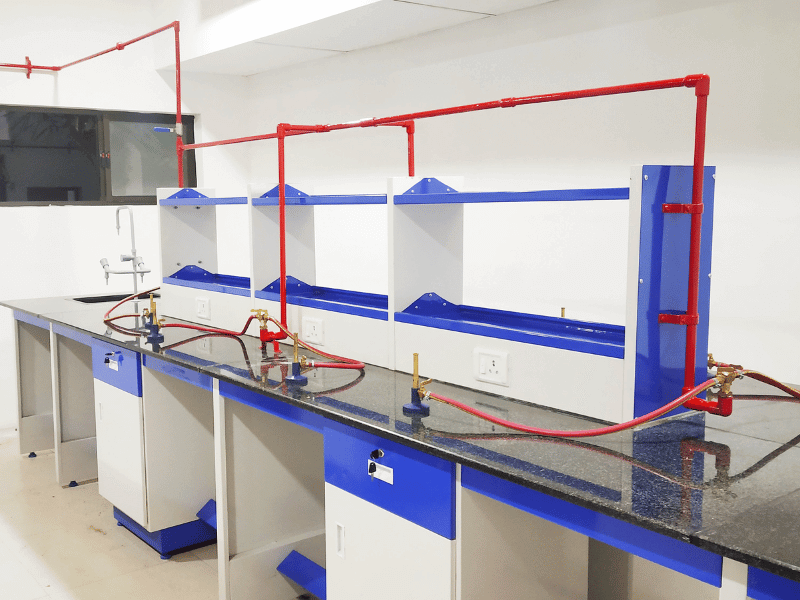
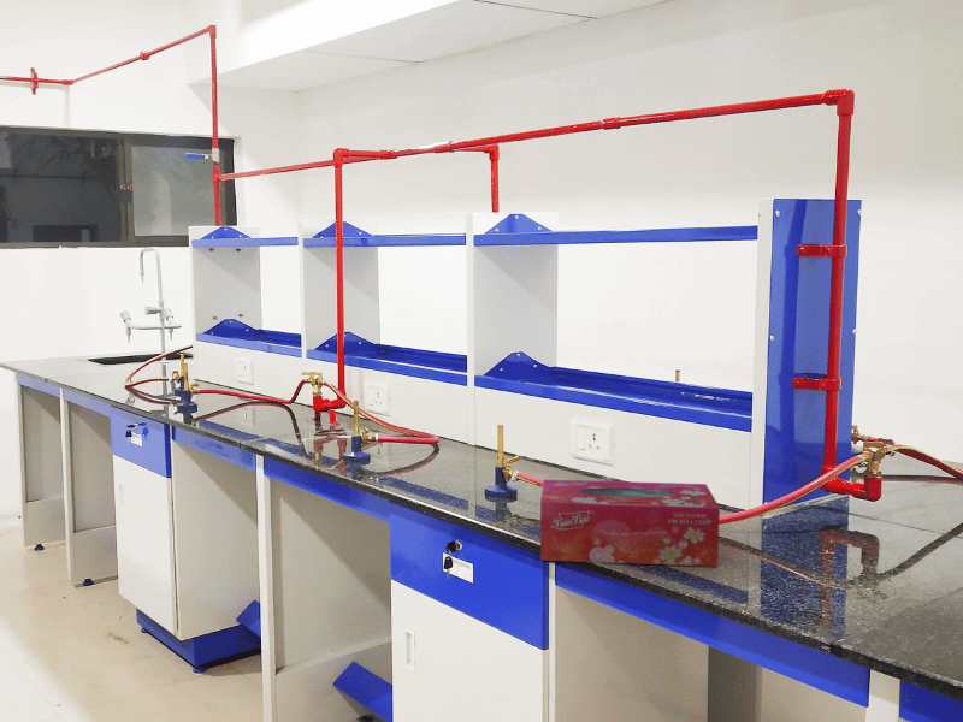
+ tissue box [539,478,721,568]
